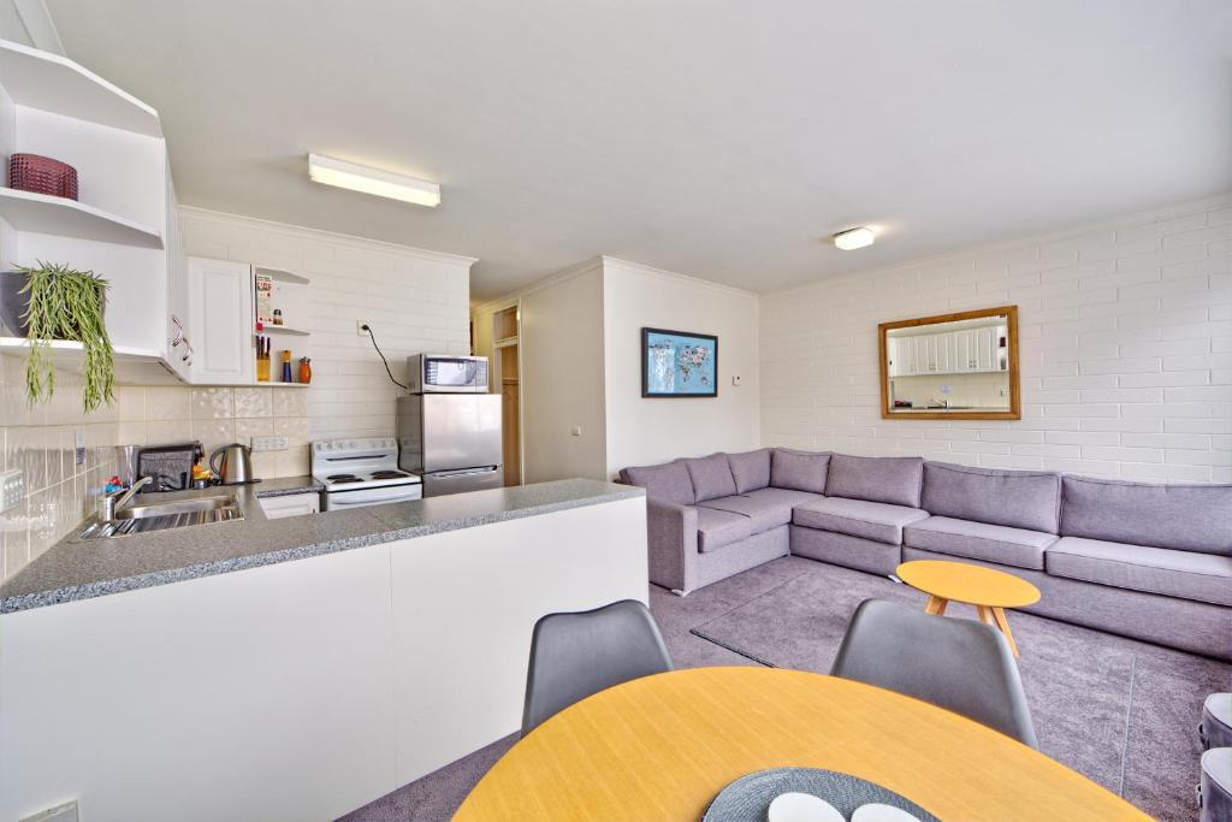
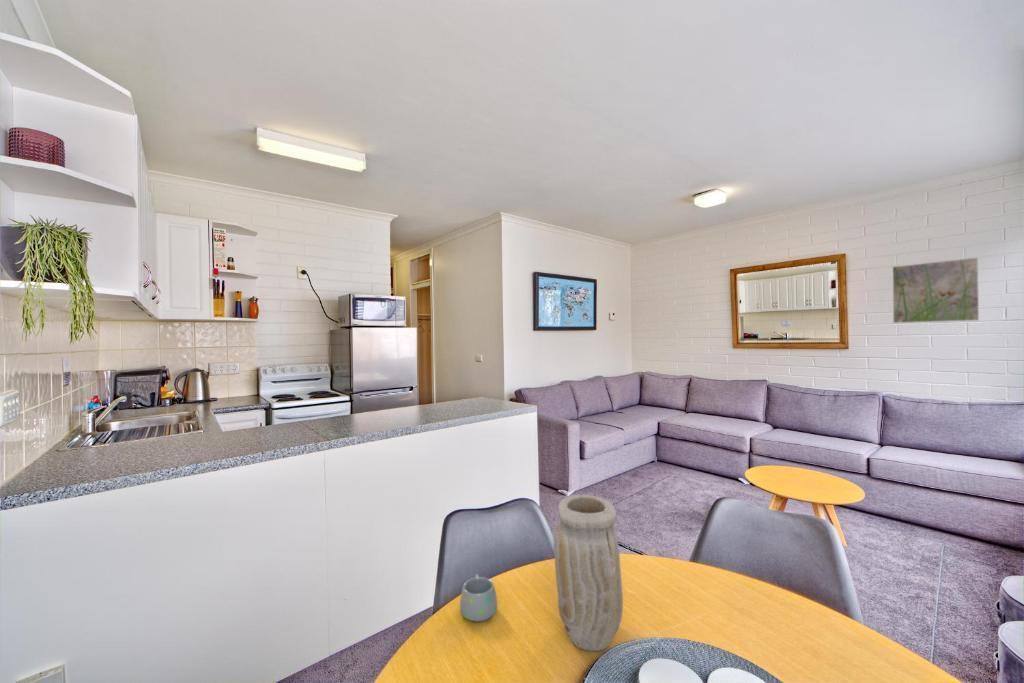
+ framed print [891,256,980,324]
+ vase [553,494,624,652]
+ mug [459,573,498,622]
